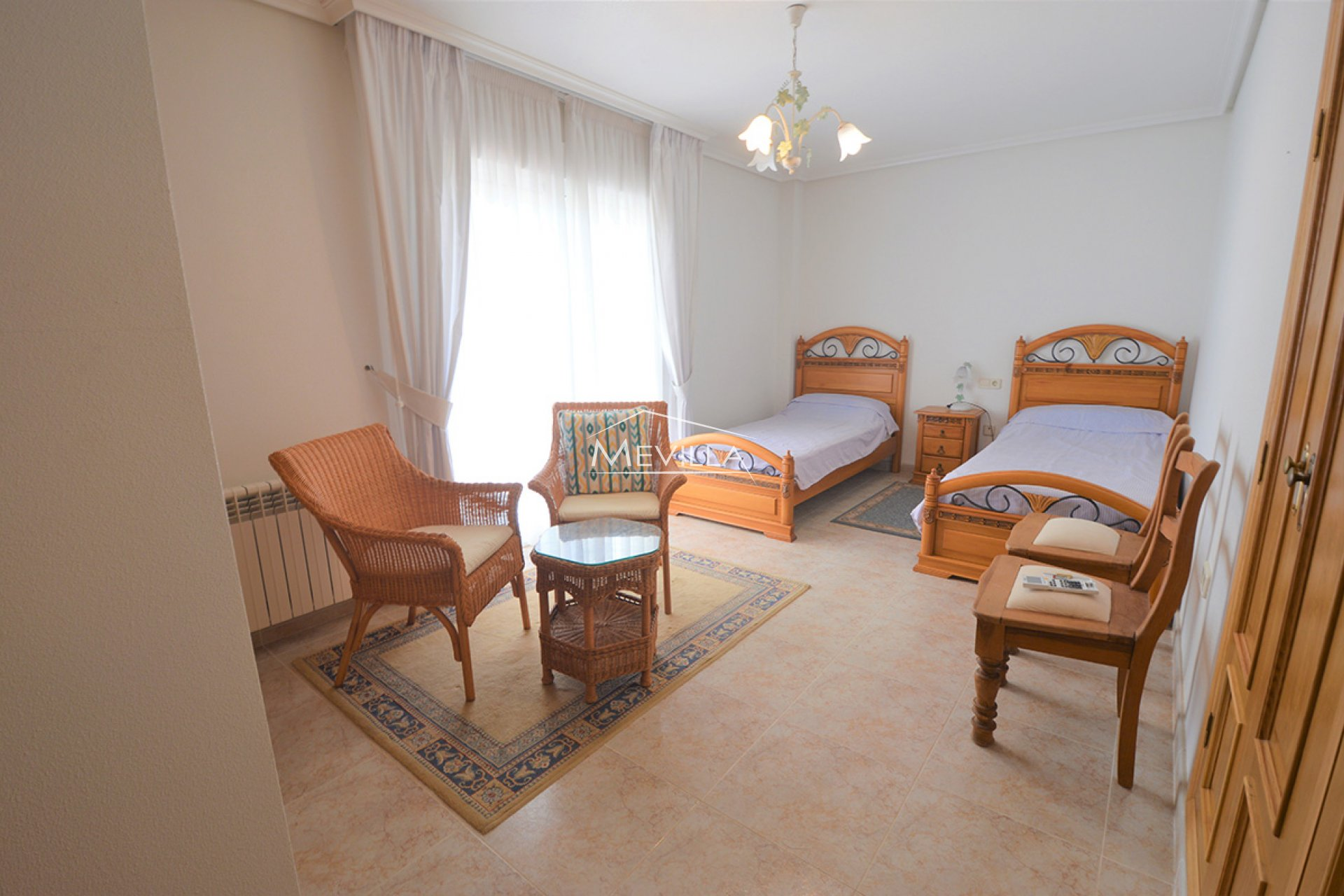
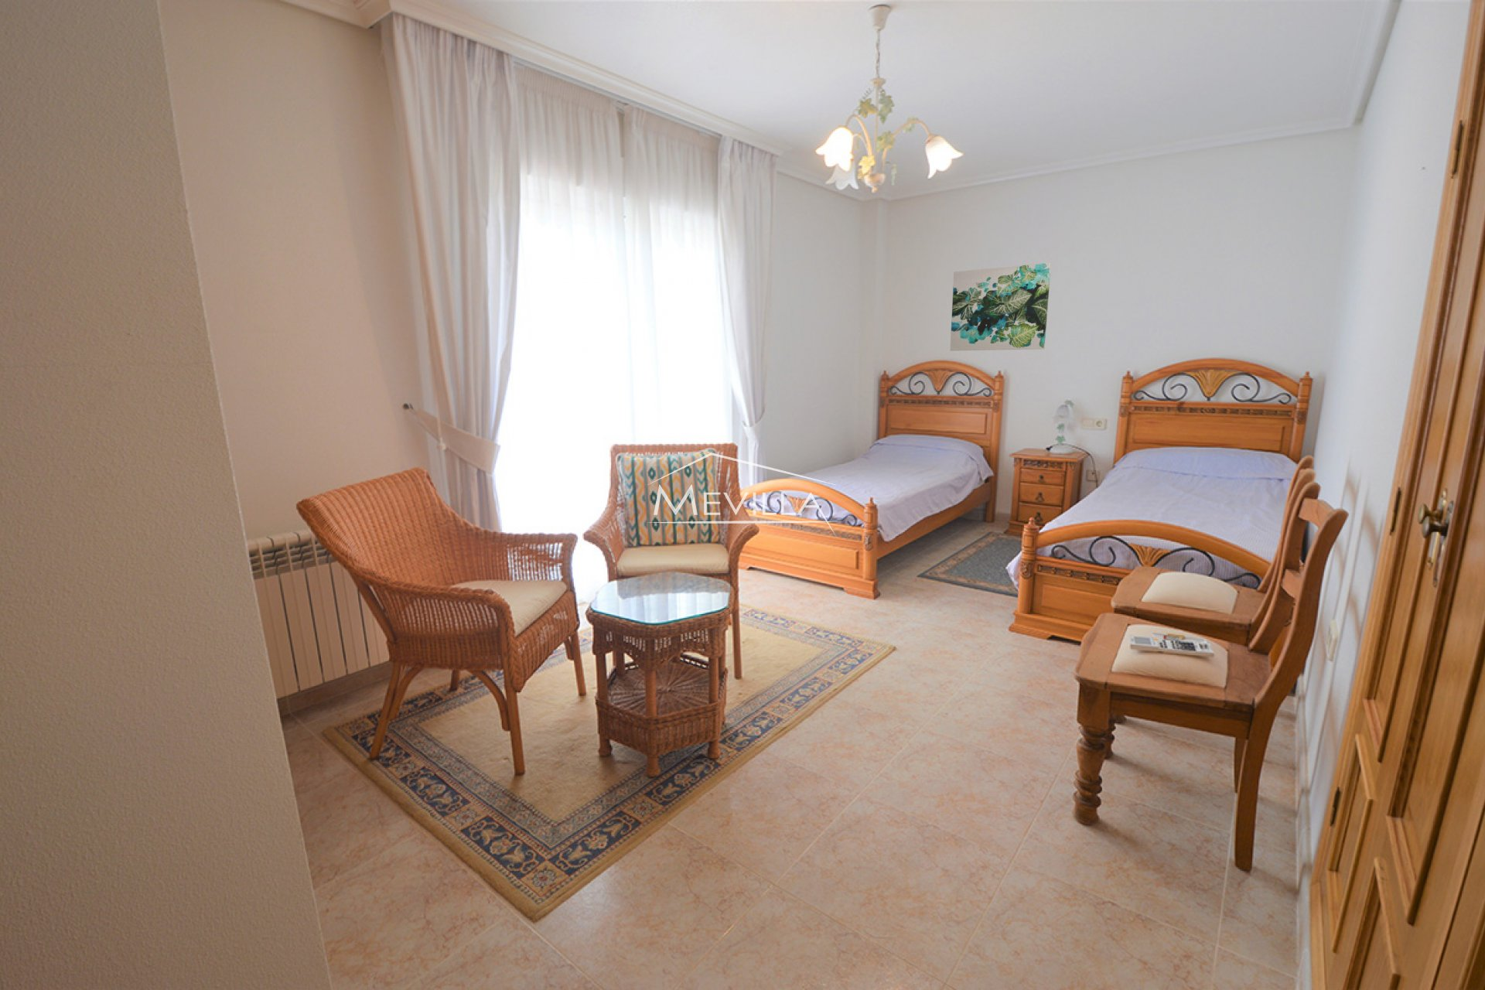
+ wall art [950,262,1052,351]
